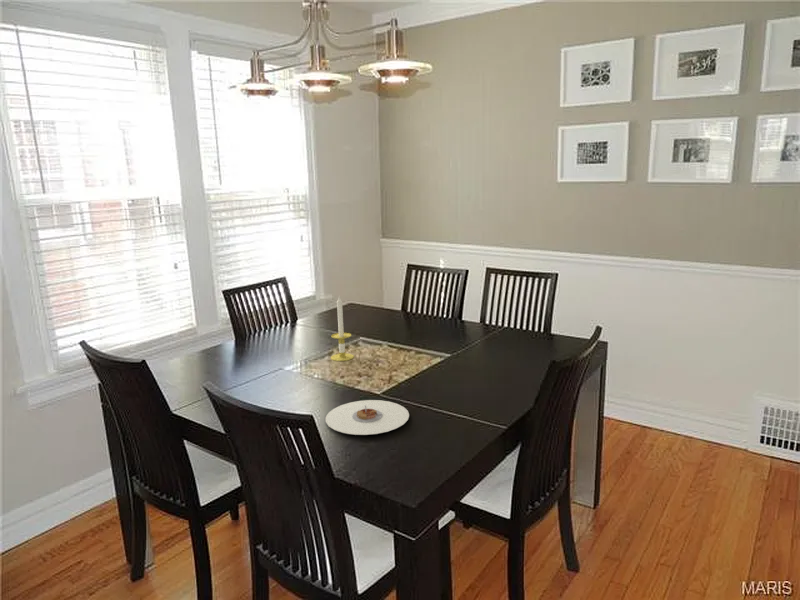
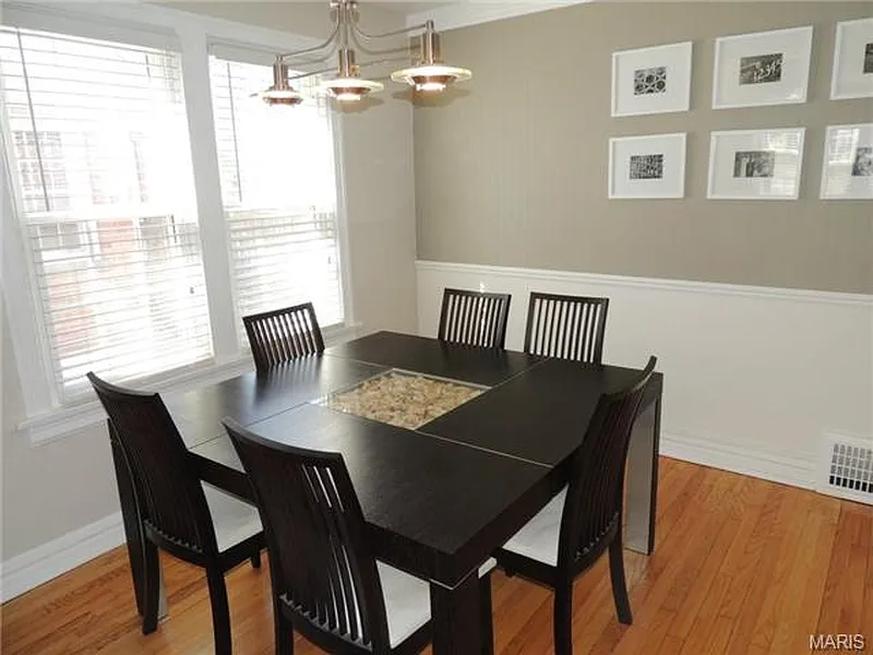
- candle [330,296,355,362]
- plate [325,399,410,436]
